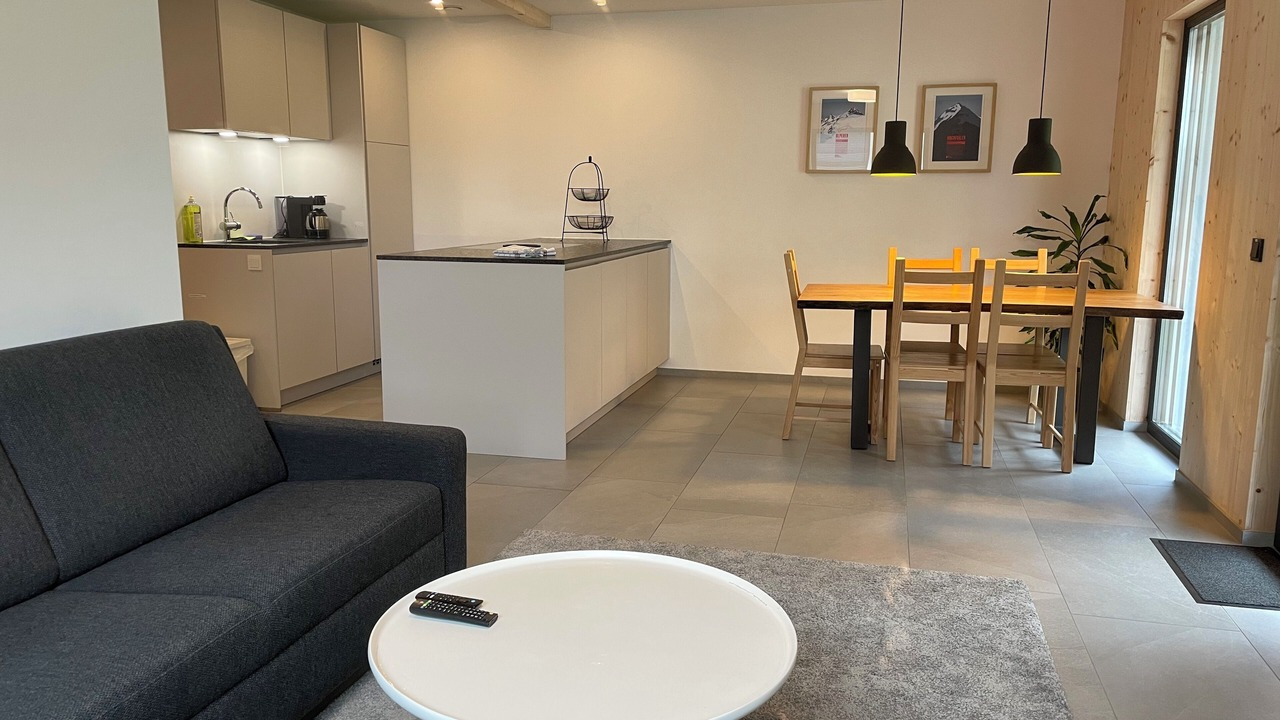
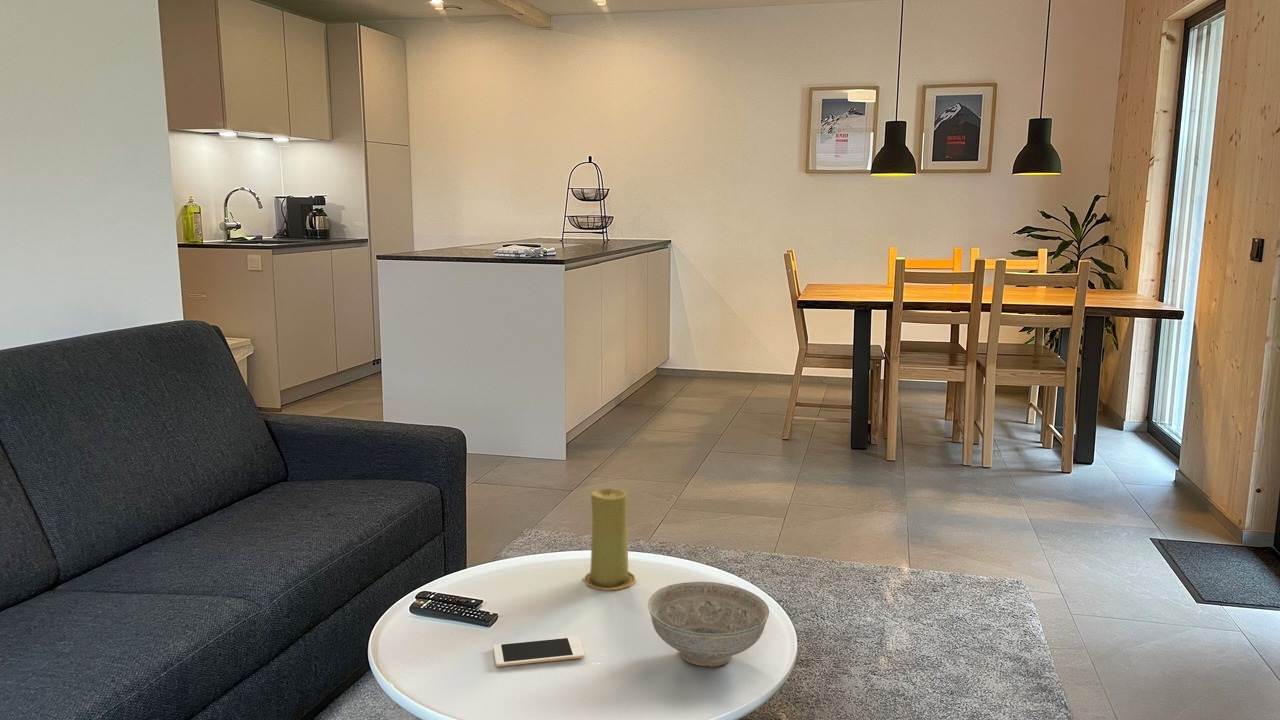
+ cell phone [492,635,585,668]
+ candle [583,487,636,591]
+ decorative bowl [647,581,770,668]
